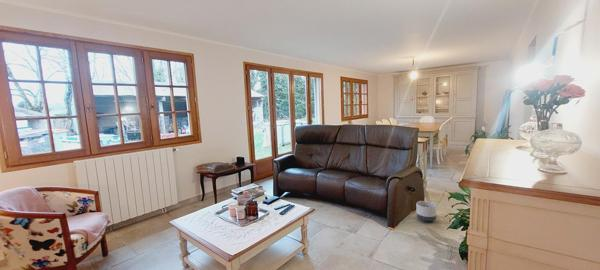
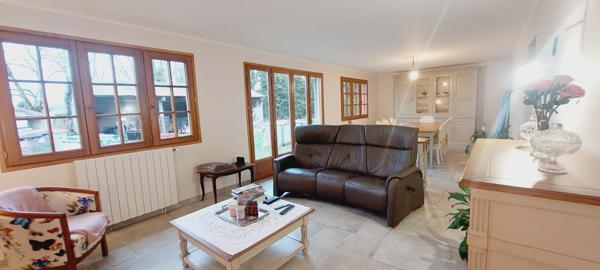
- planter [415,200,437,223]
